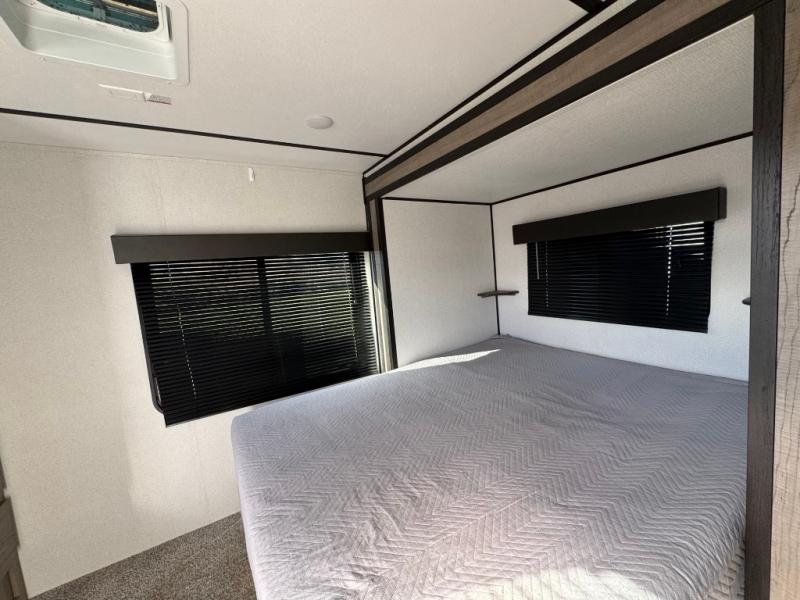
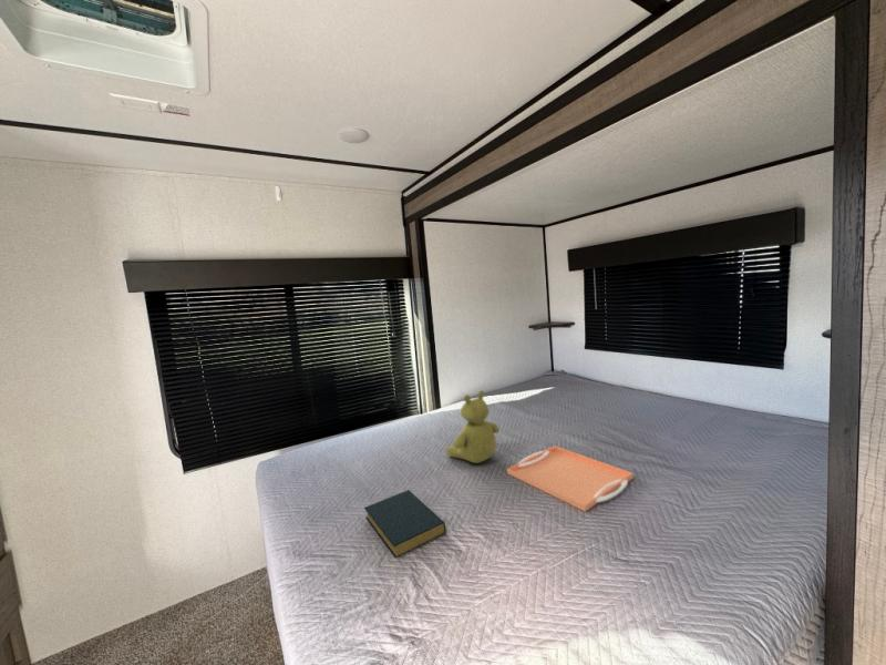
+ serving tray [506,444,635,513]
+ hardback book [363,489,447,559]
+ stuffed bear [445,389,501,464]
